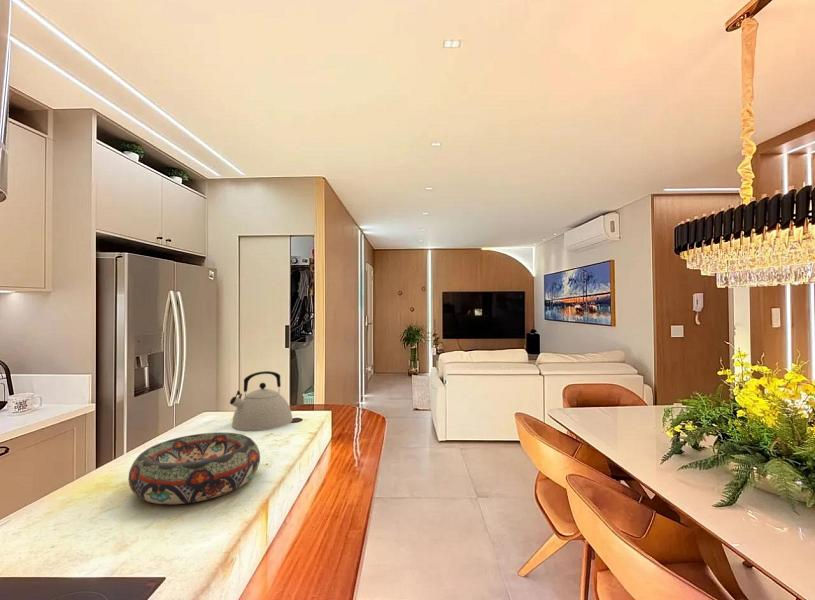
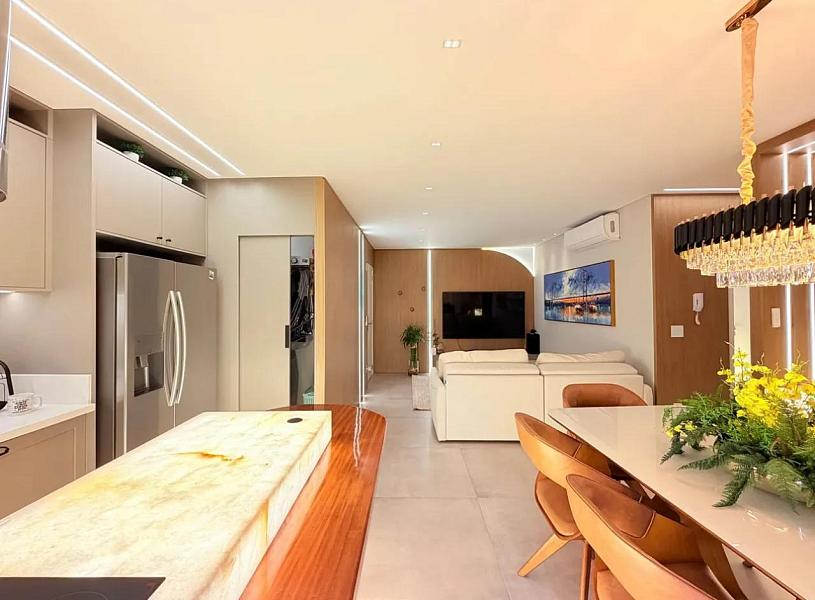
- decorative bowl [128,431,261,505]
- kettle [229,370,293,432]
